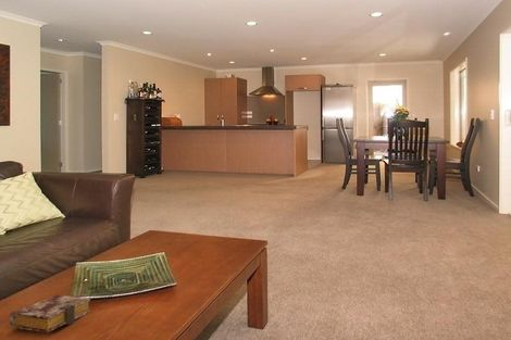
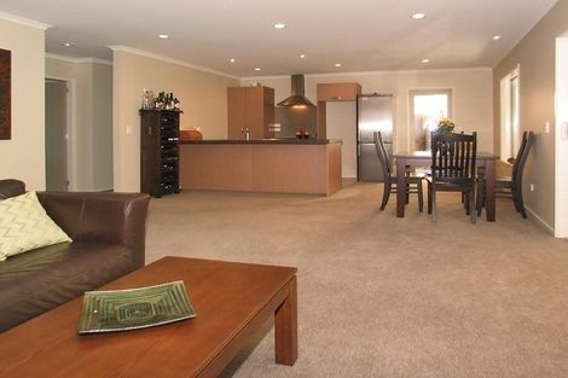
- book [9,294,91,333]
